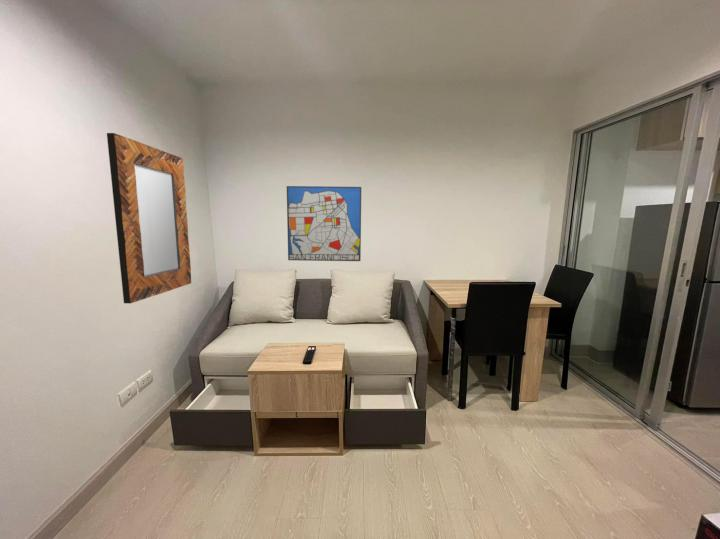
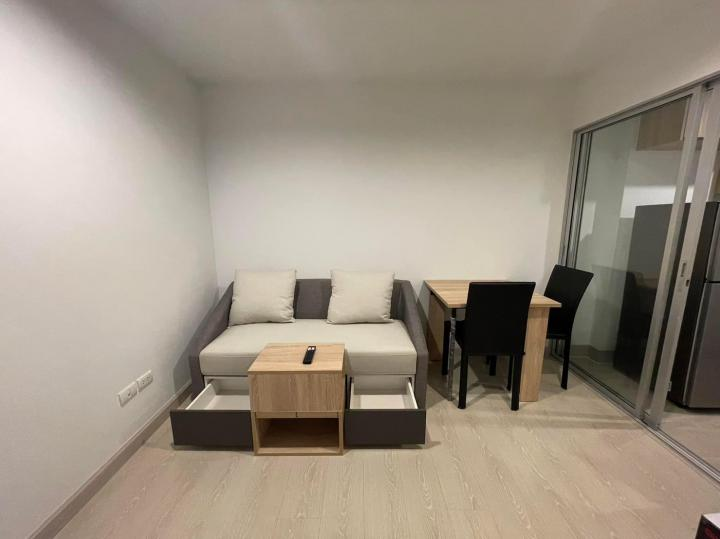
- home mirror [106,132,192,304]
- wall art [286,185,362,262]
